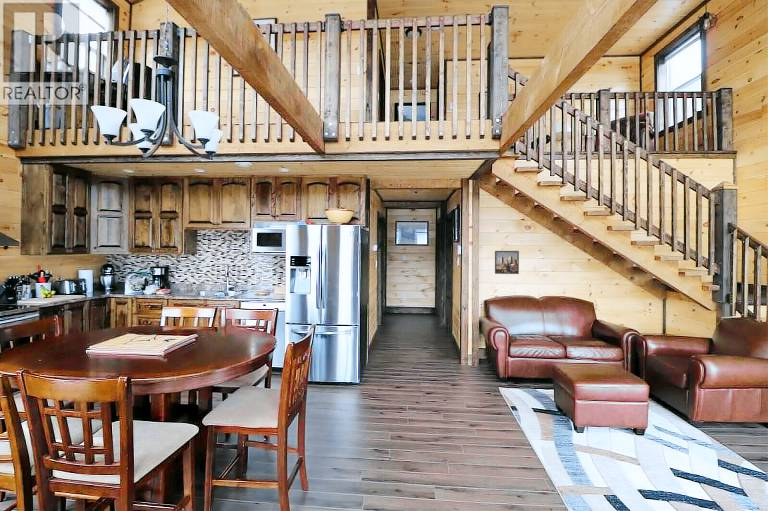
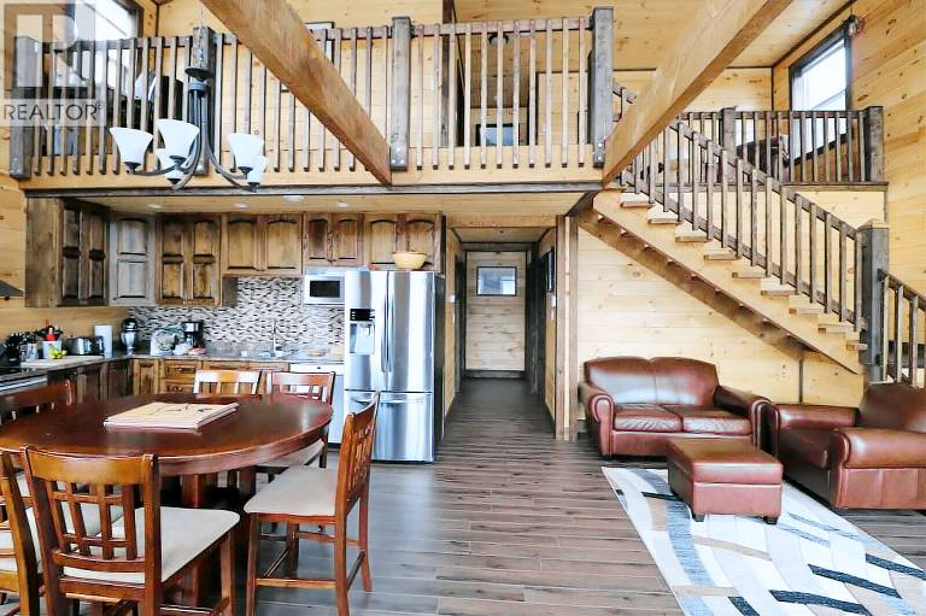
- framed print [494,250,520,275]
